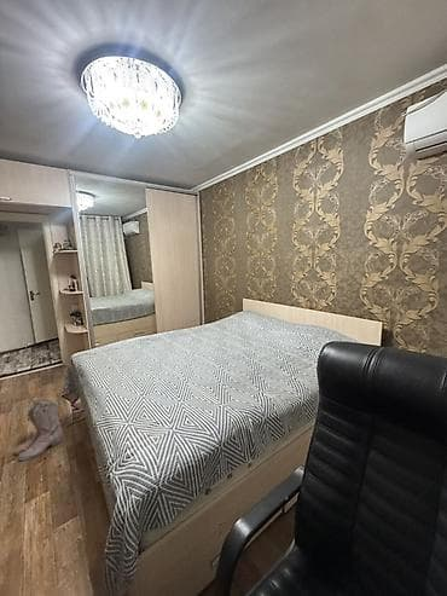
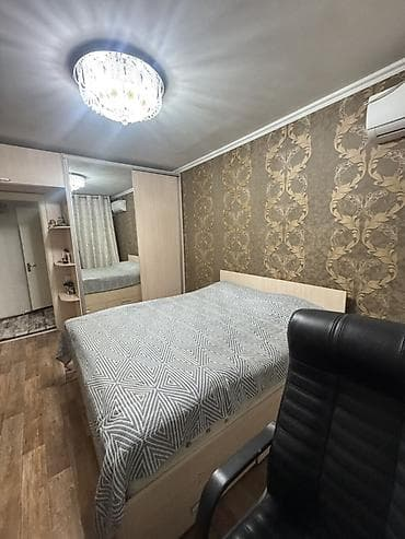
- boots [12,397,64,462]
